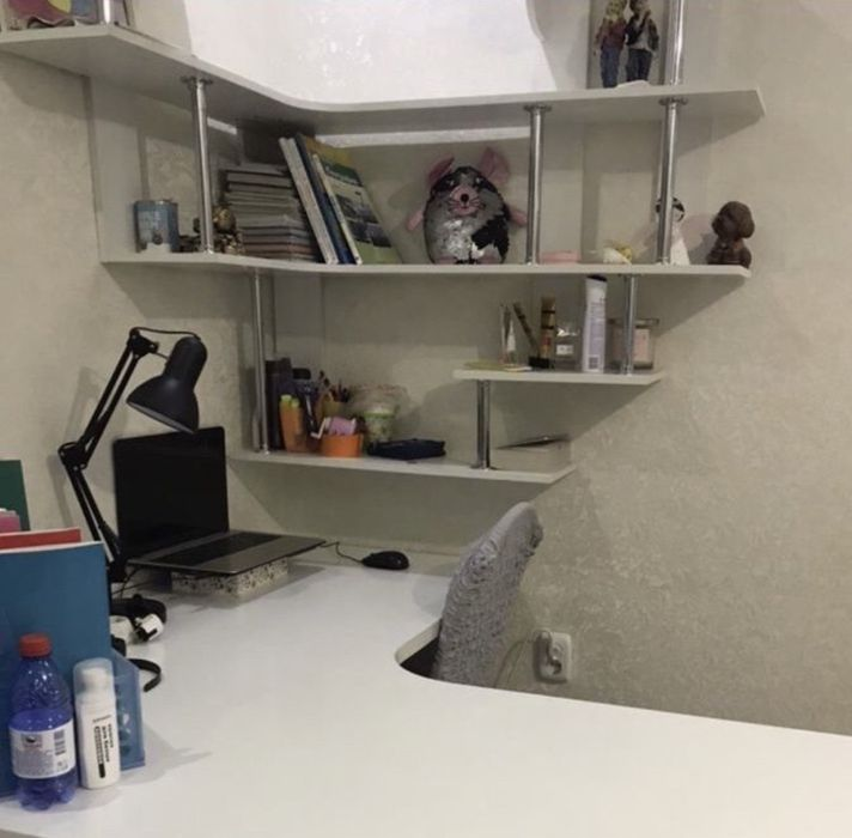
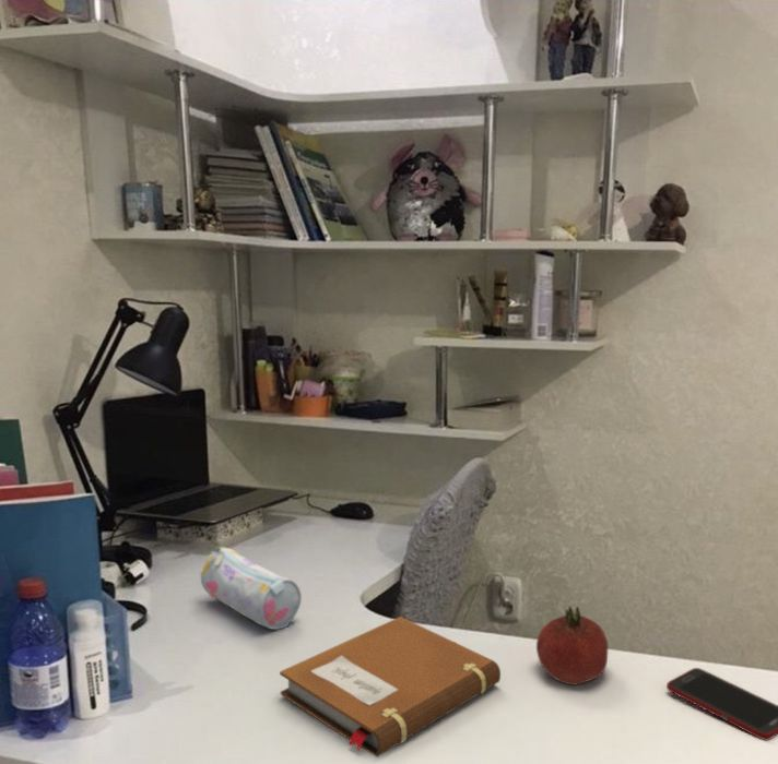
+ cell phone [665,667,778,741]
+ pencil case [200,546,303,631]
+ notebook [279,616,502,757]
+ fruit [535,606,609,685]
